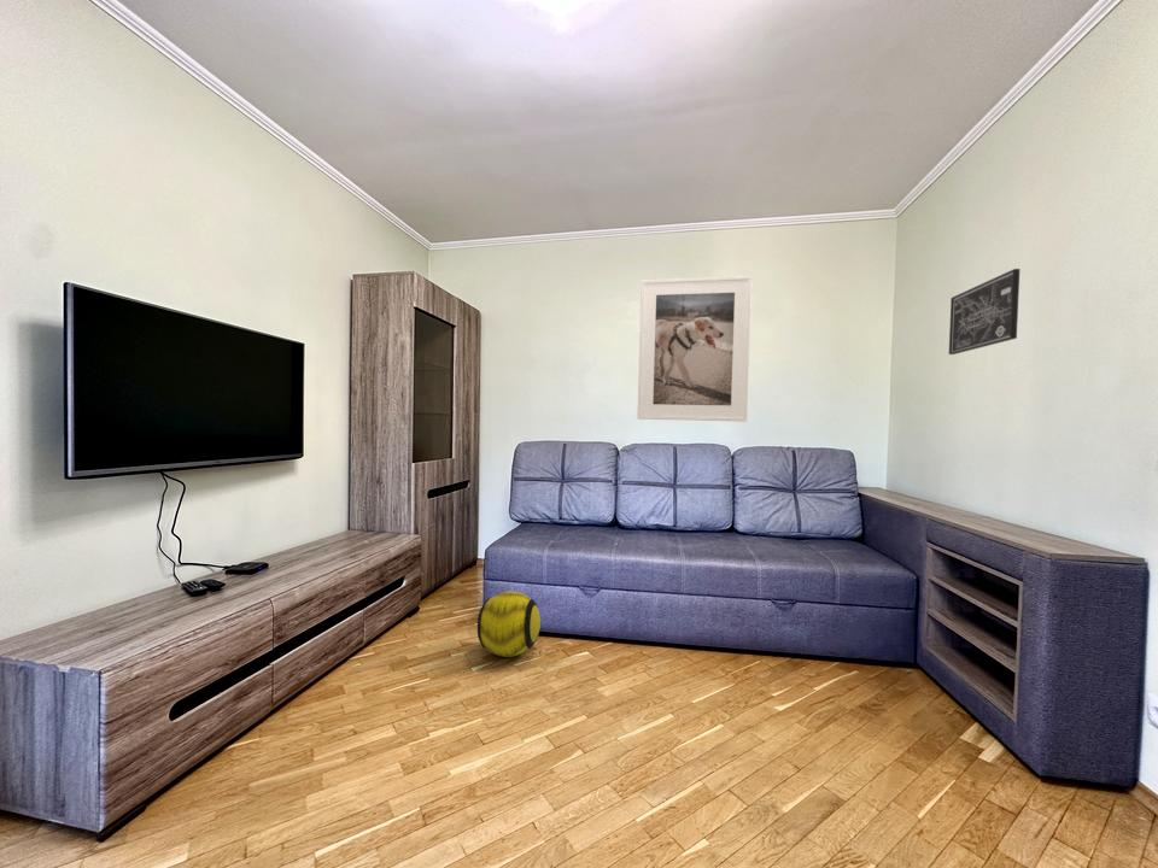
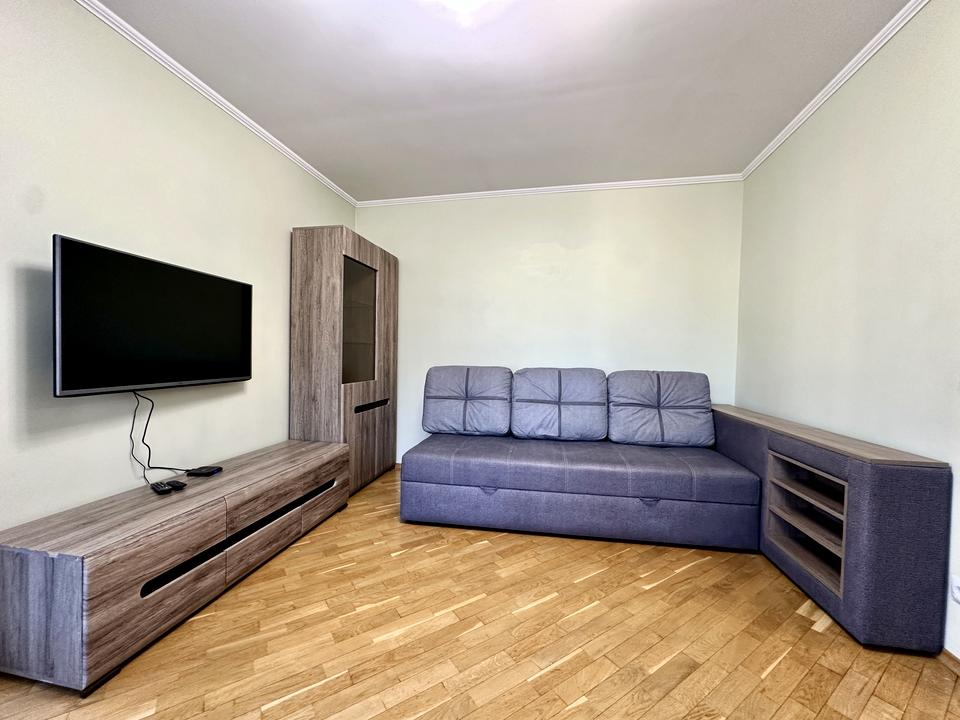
- ball [476,591,542,658]
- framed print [636,275,753,423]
- wall art [948,268,1020,356]
